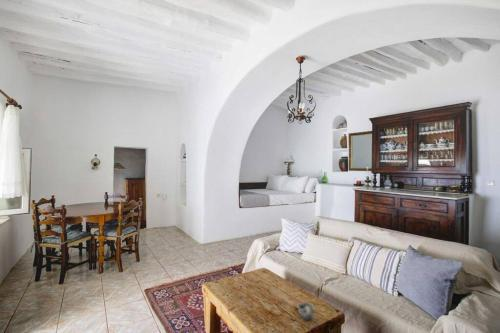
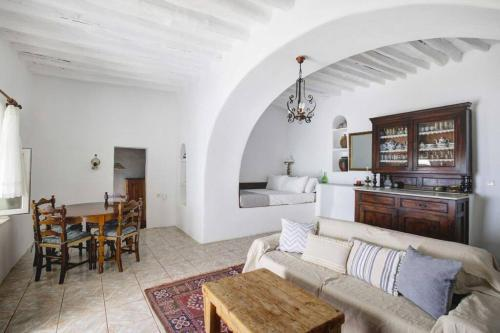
- cup [297,301,315,321]
